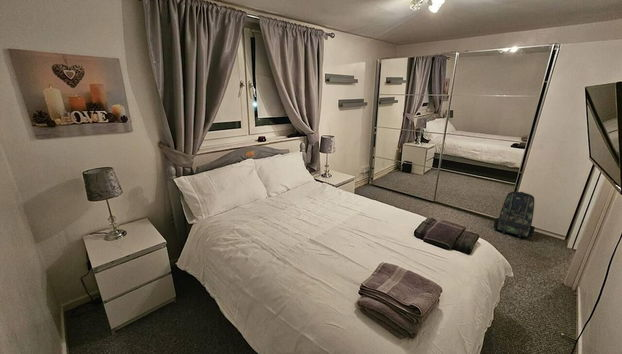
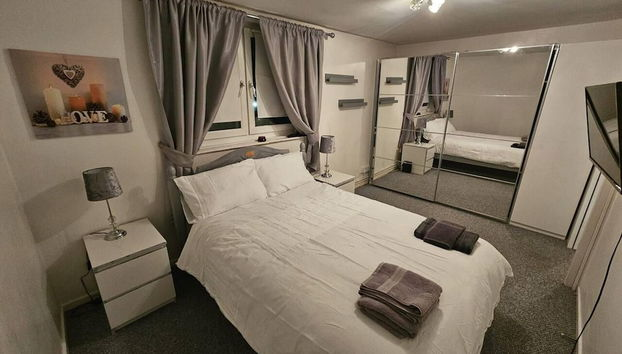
- backpack [493,191,536,239]
